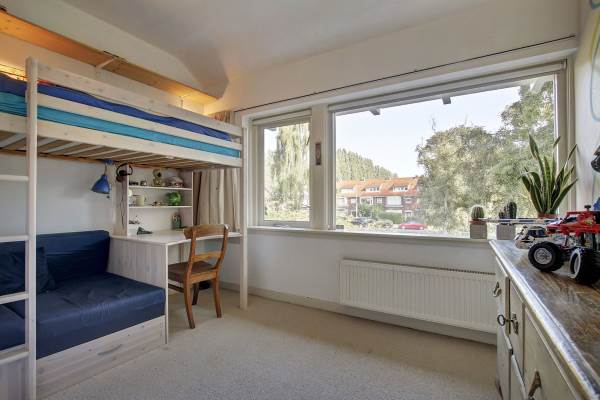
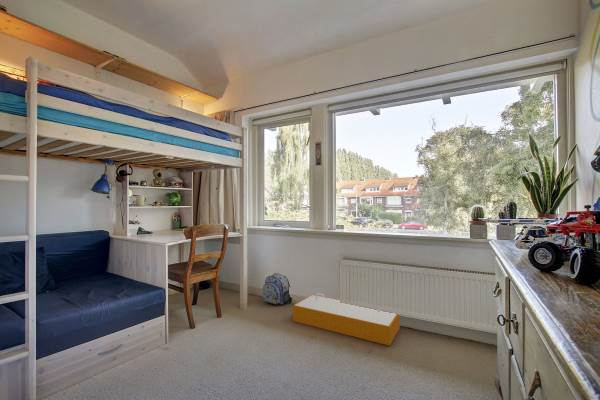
+ backpack [262,272,293,306]
+ storage bin [292,292,401,347]
